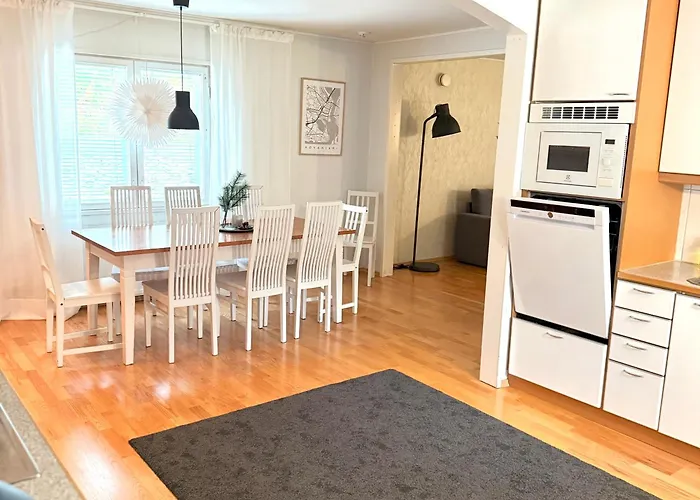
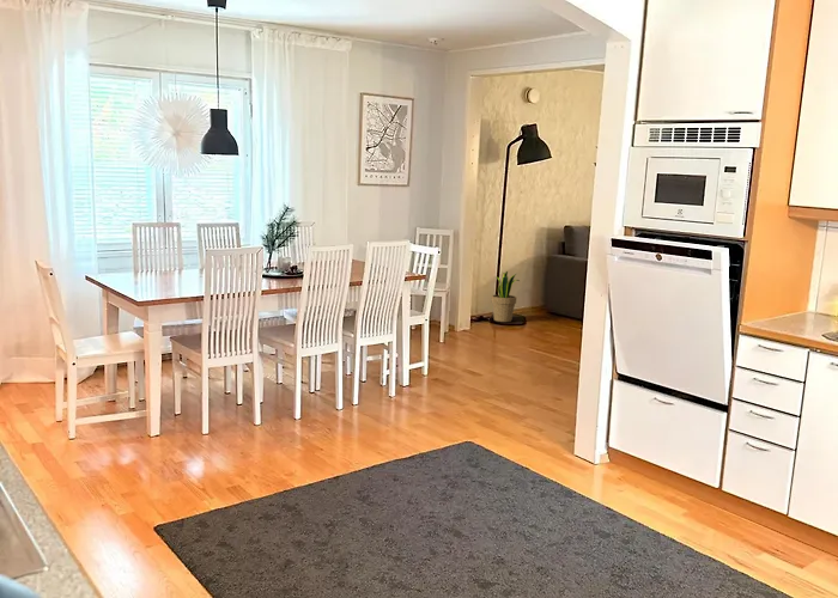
+ potted plant [491,270,521,323]
